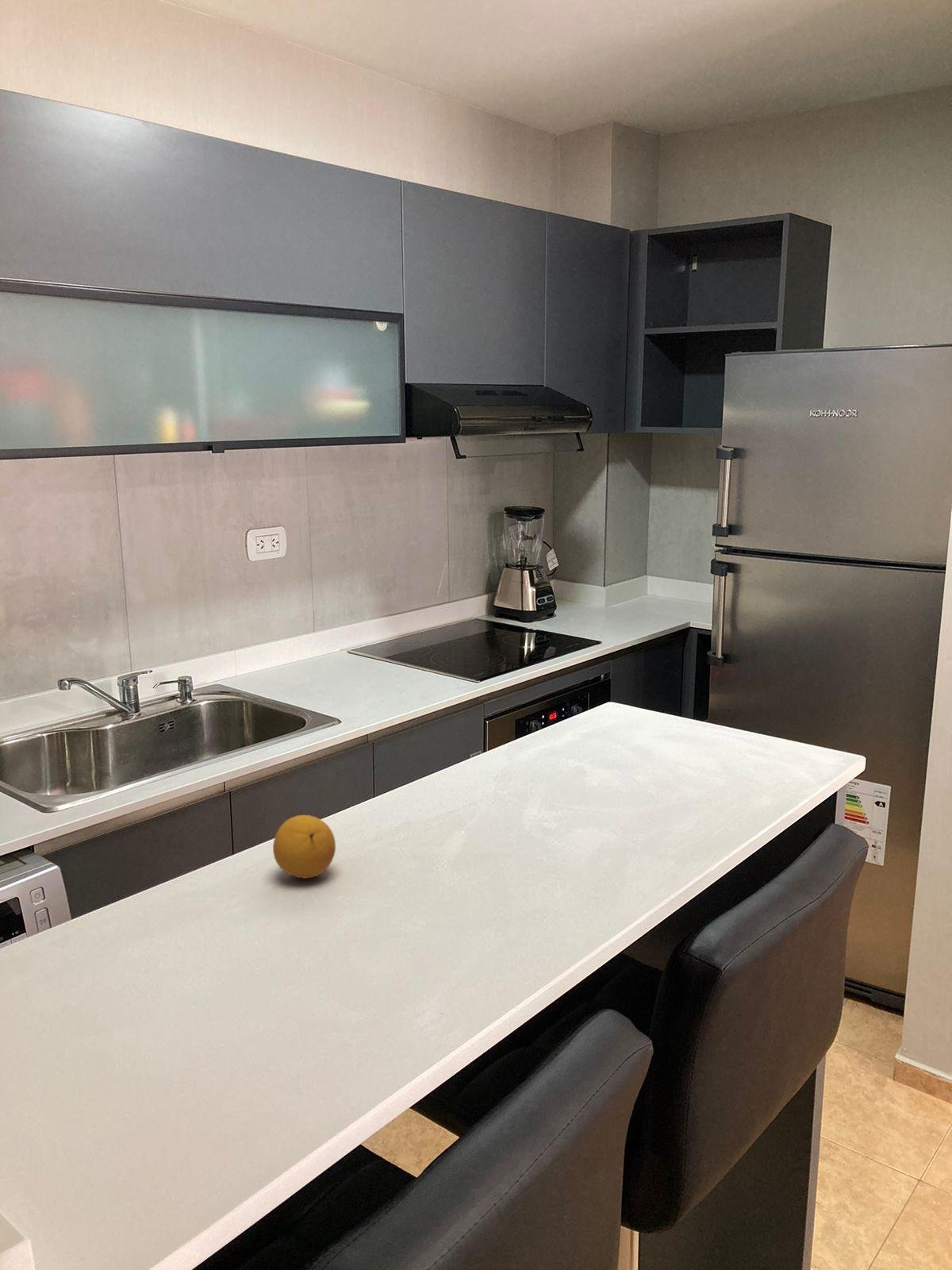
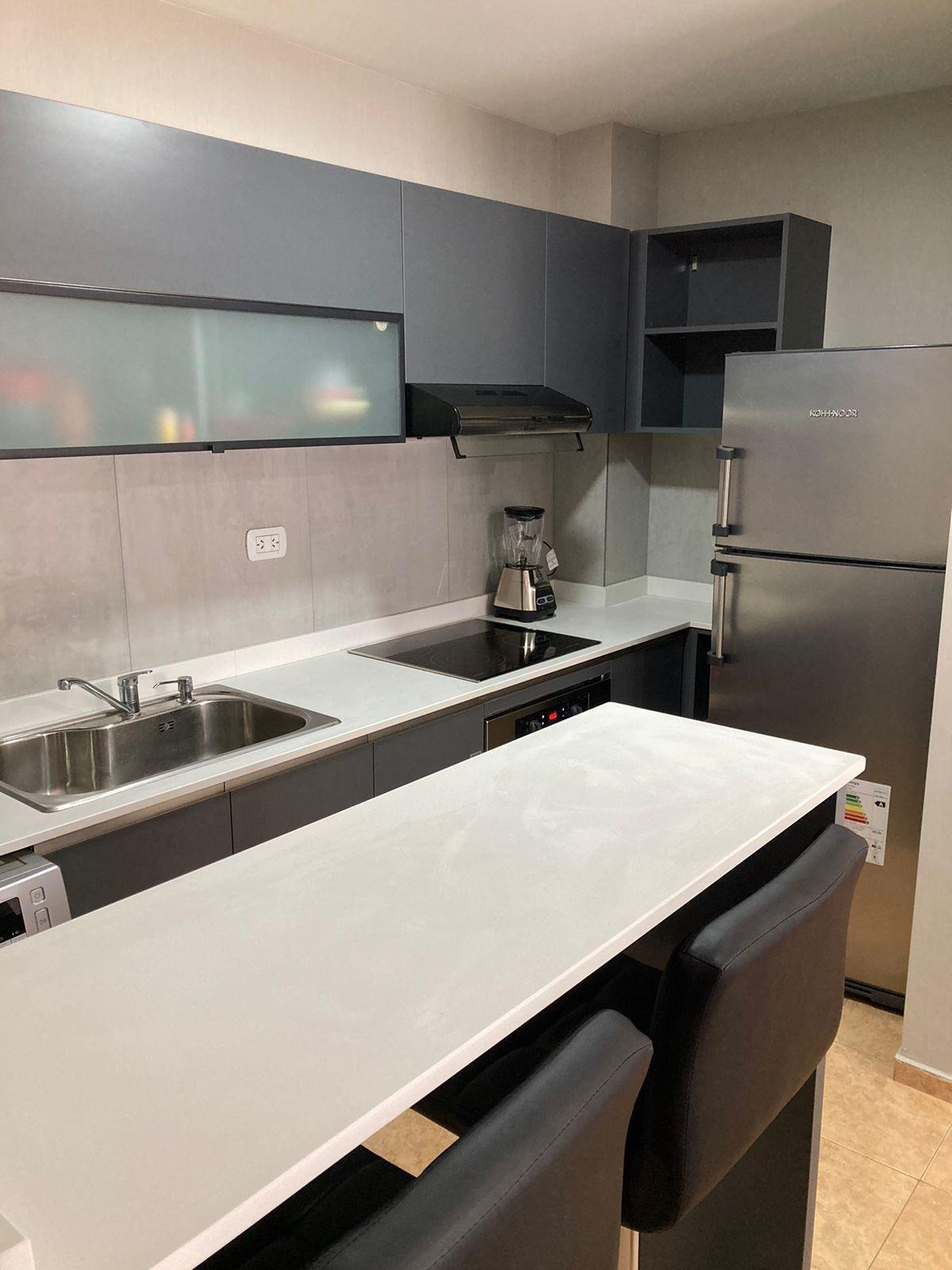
- fruit [272,814,336,879]
